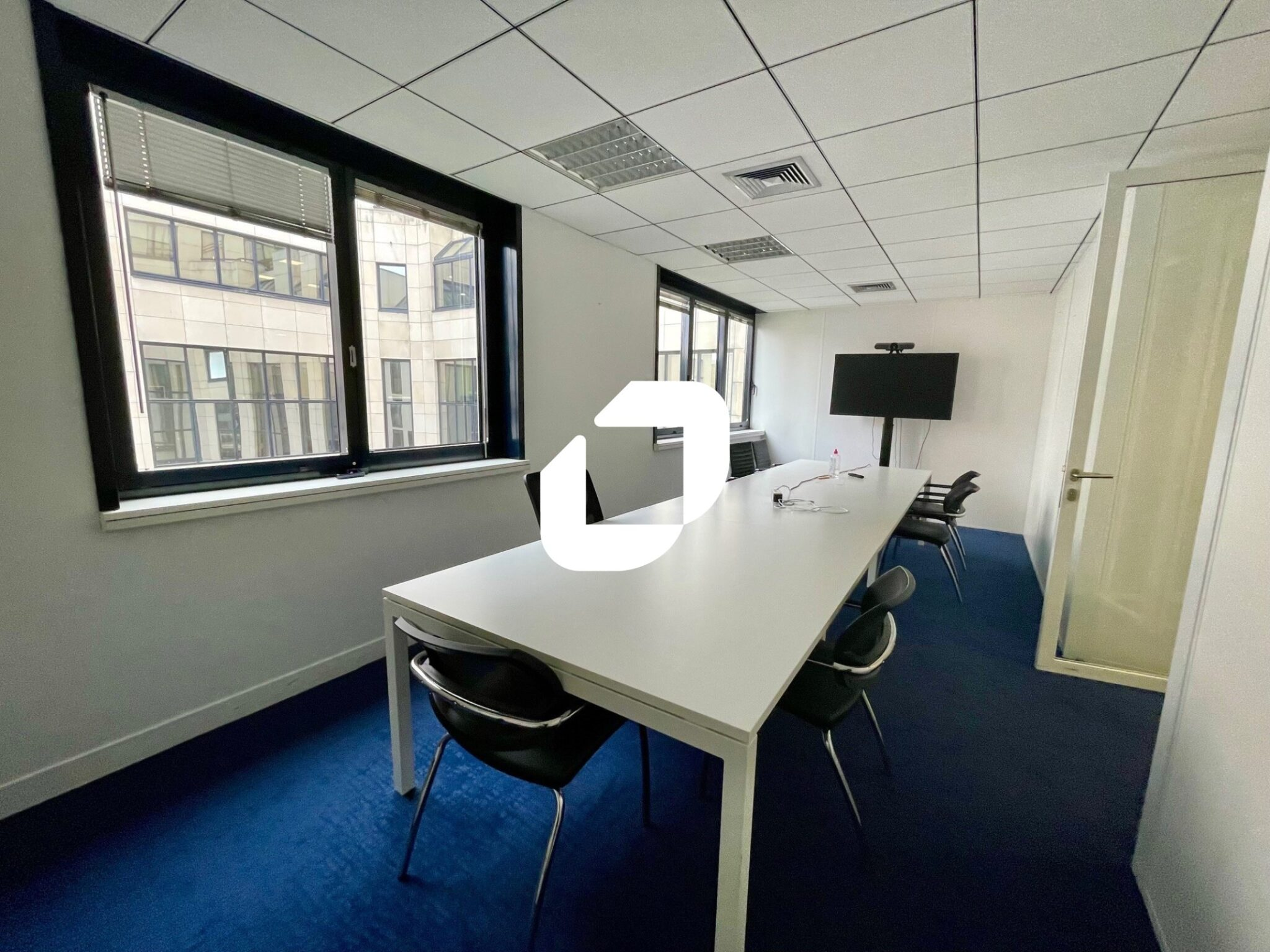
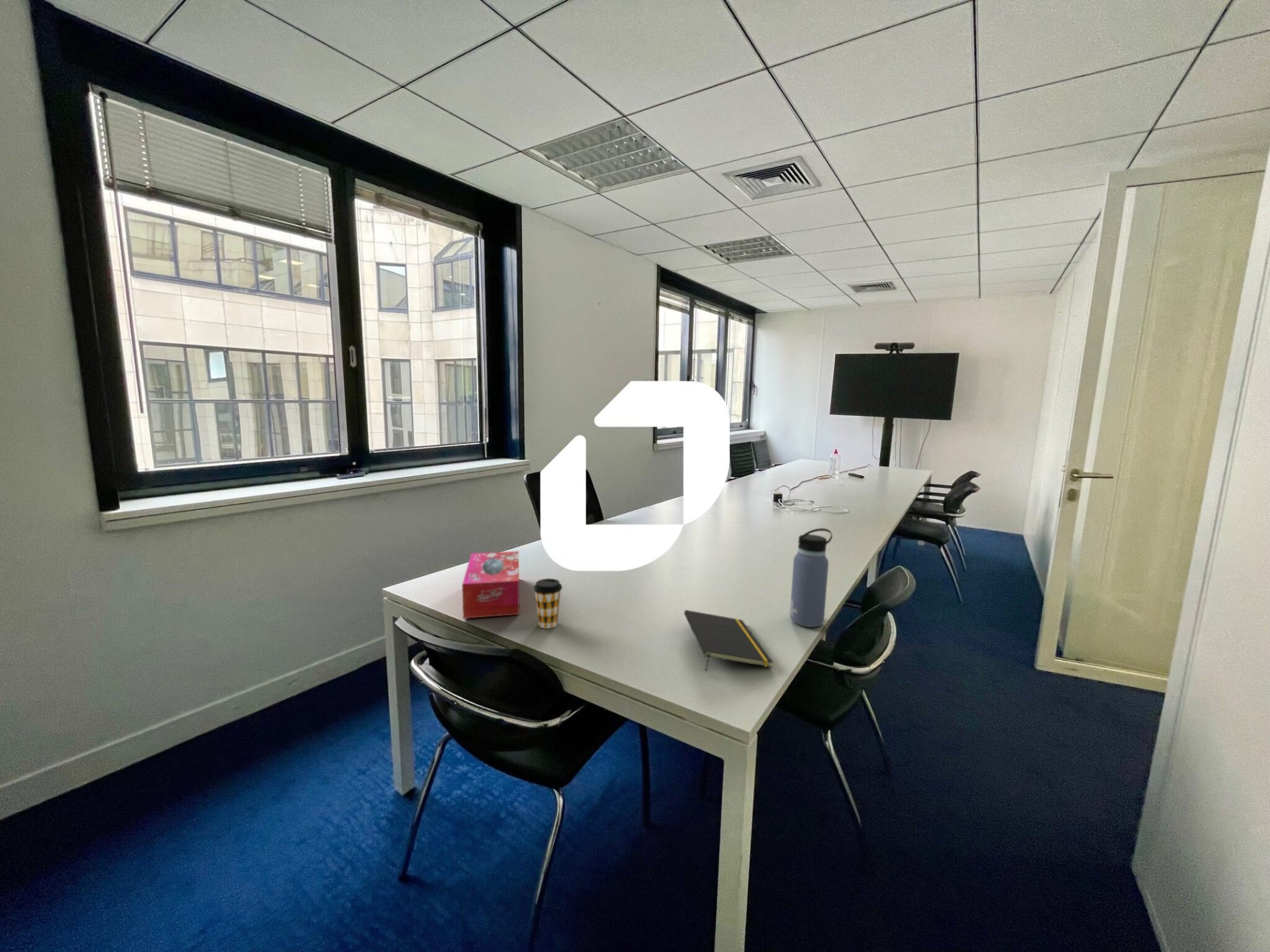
+ tissue box [461,550,520,619]
+ coffee cup [533,578,563,629]
+ notepad [683,609,774,672]
+ water bottle [789,527,833,628]
